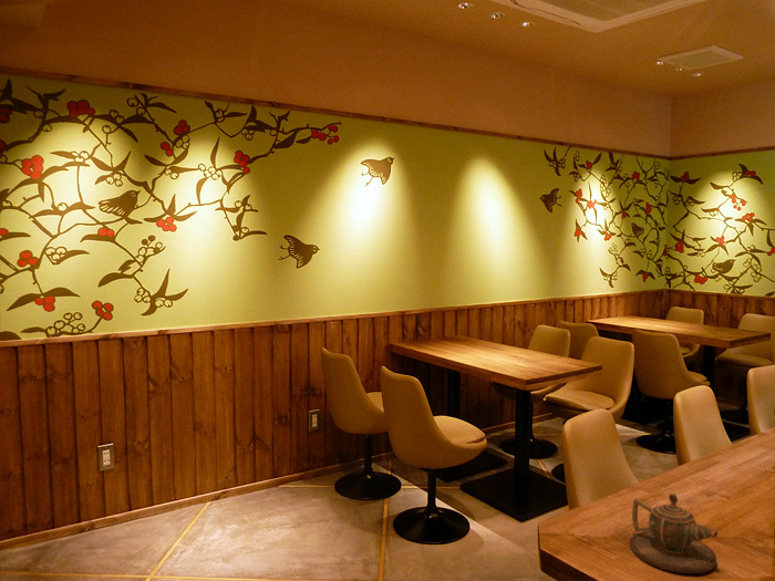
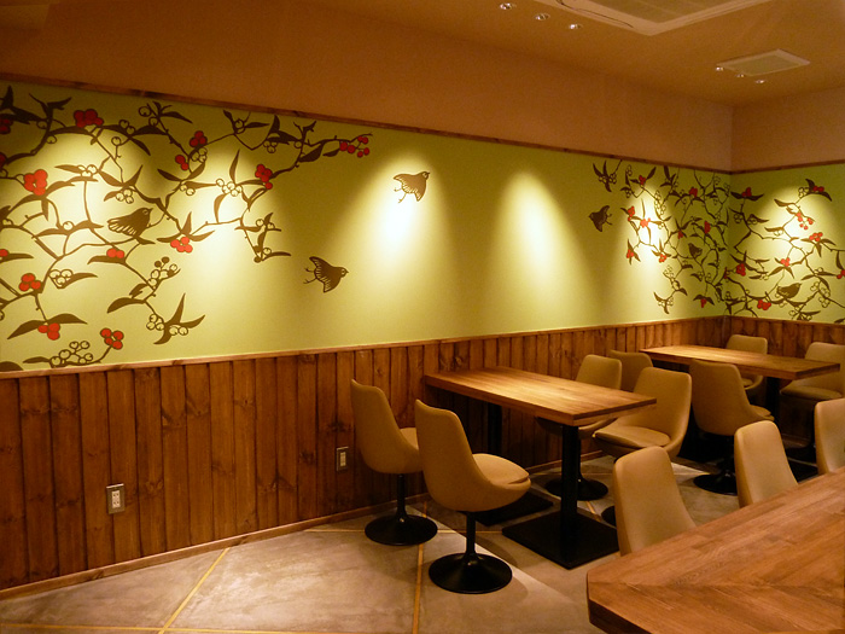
- teapot [629,492,719,574]
